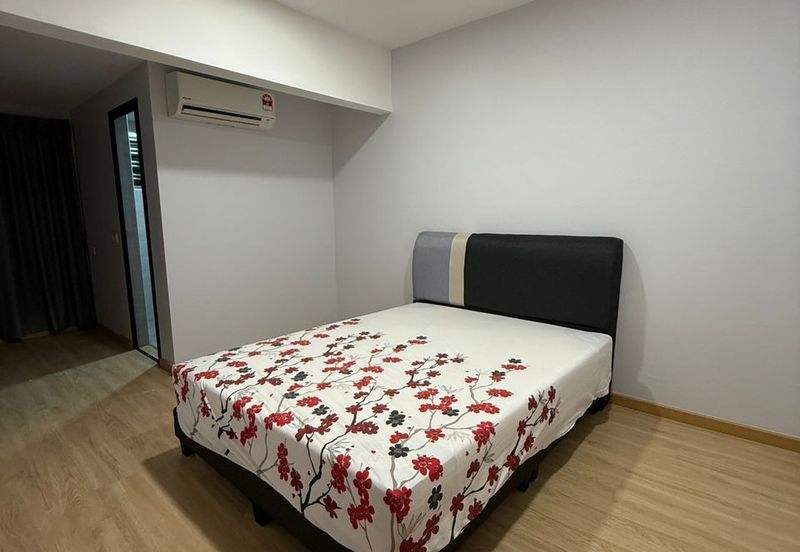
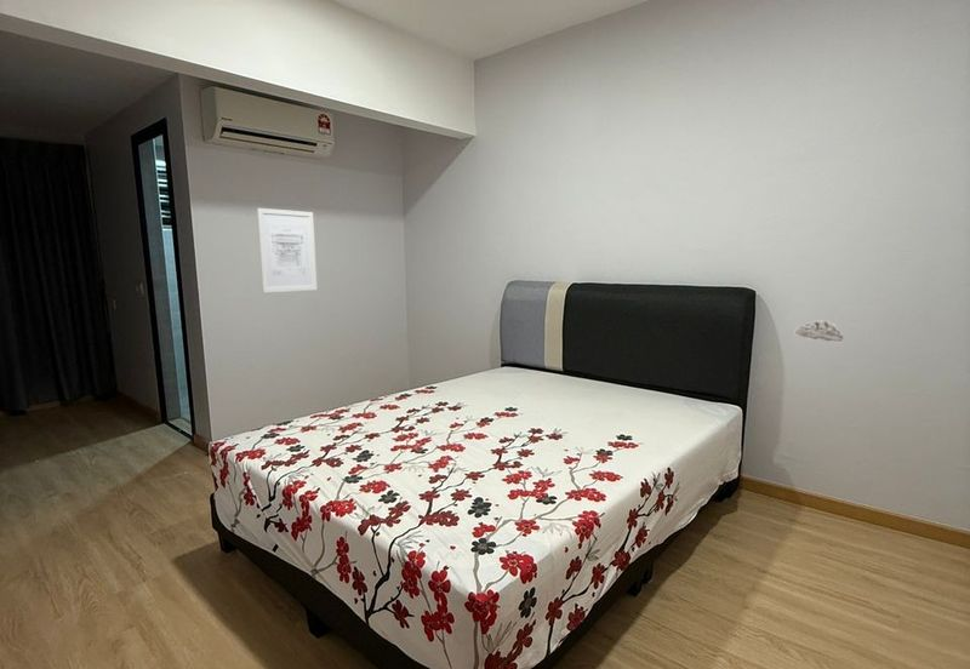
+ wall ornament [793,319,845,343]
+ wall art [256,207,318,293]
